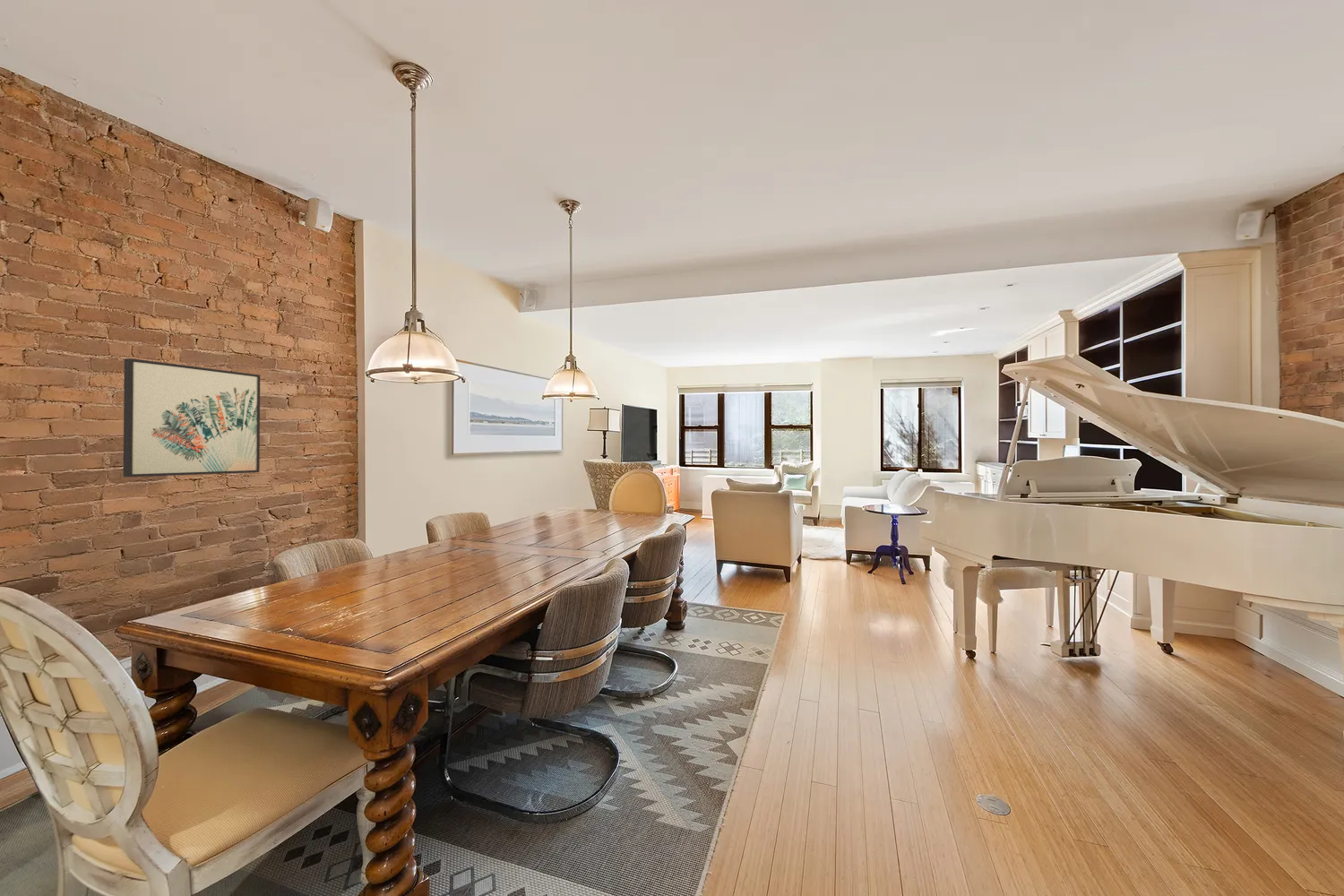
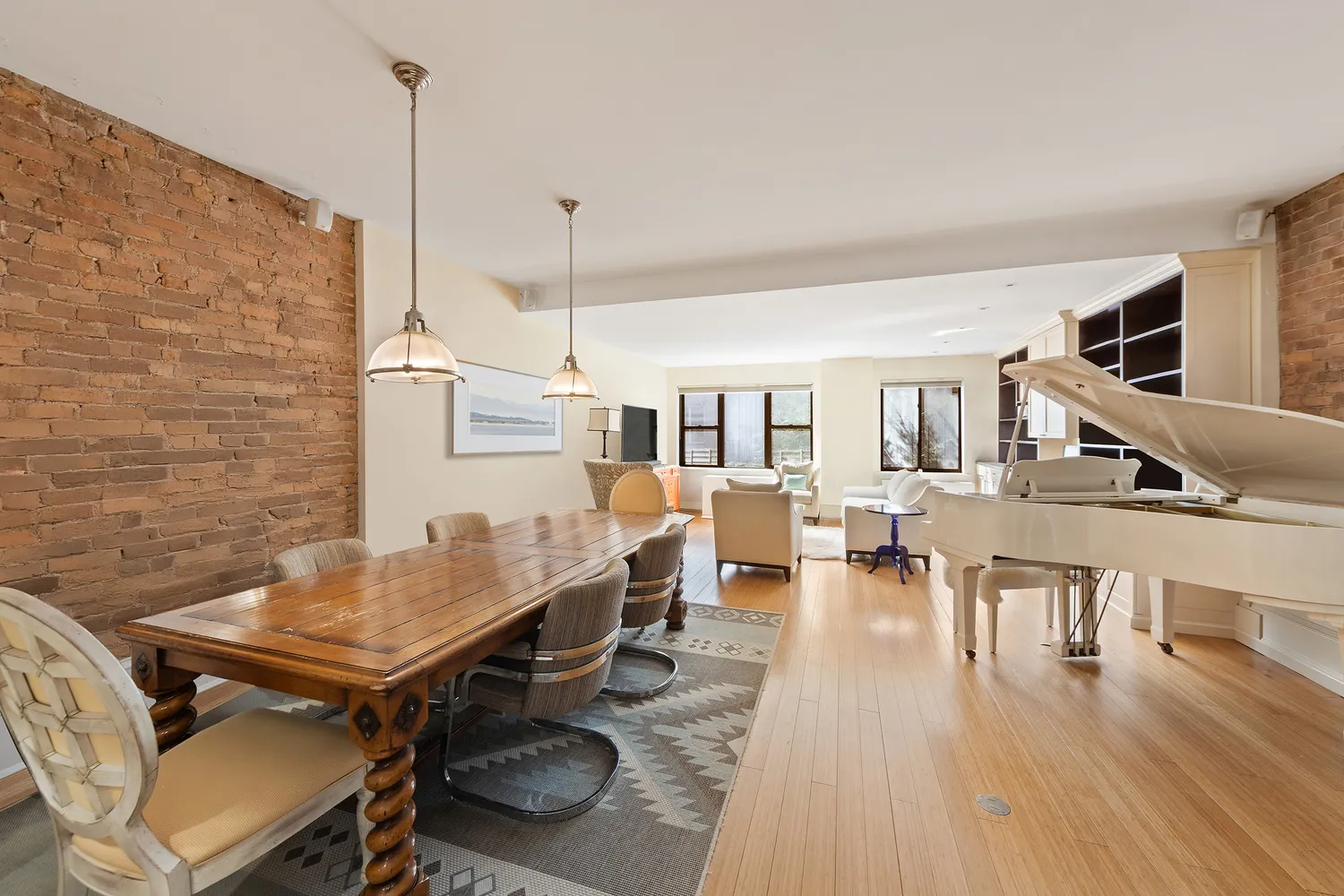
- wall art [123,358,261,478]
